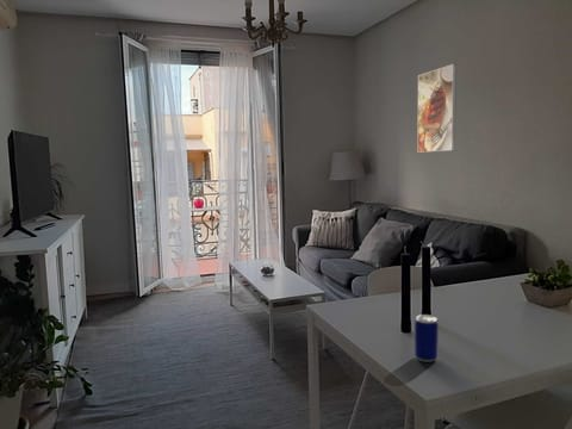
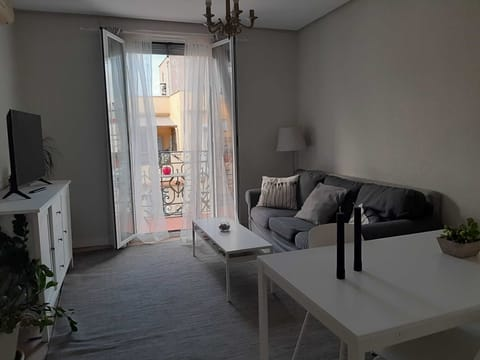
- beer can [414,313,440,363]
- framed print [416,63,458,154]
